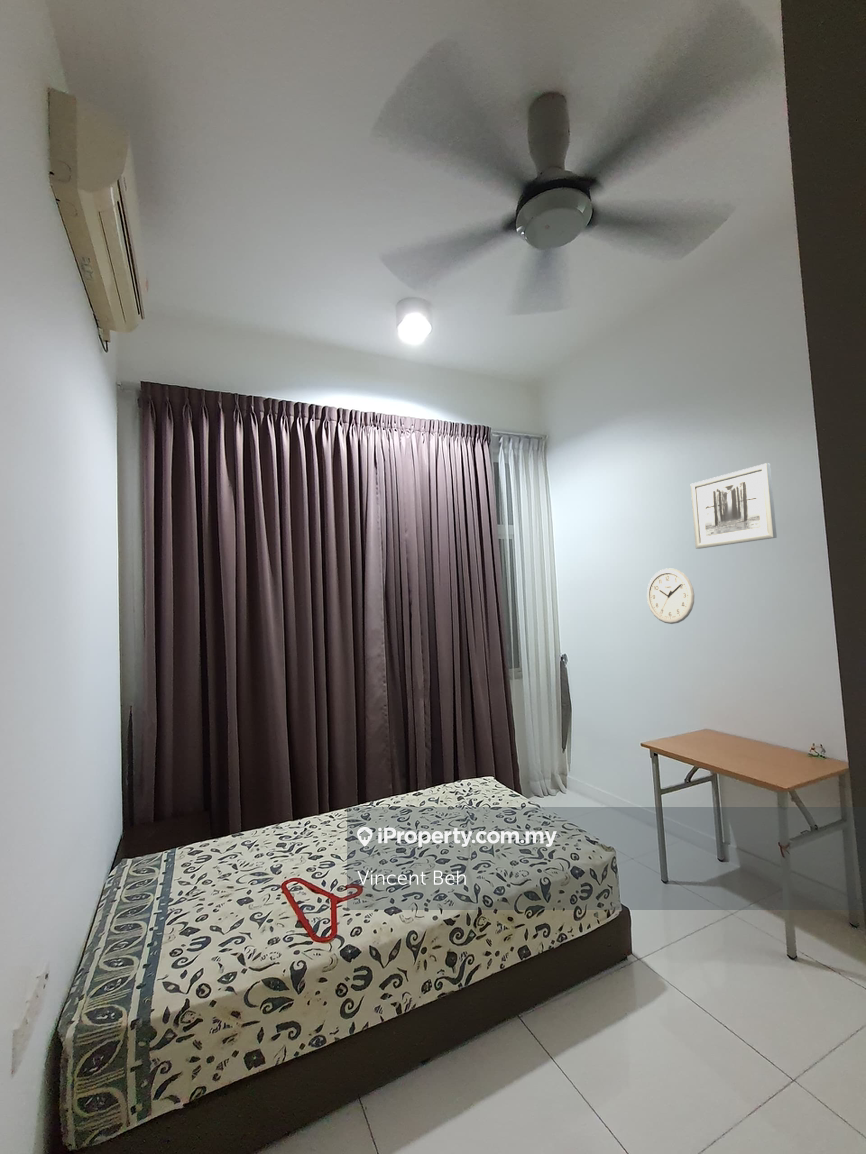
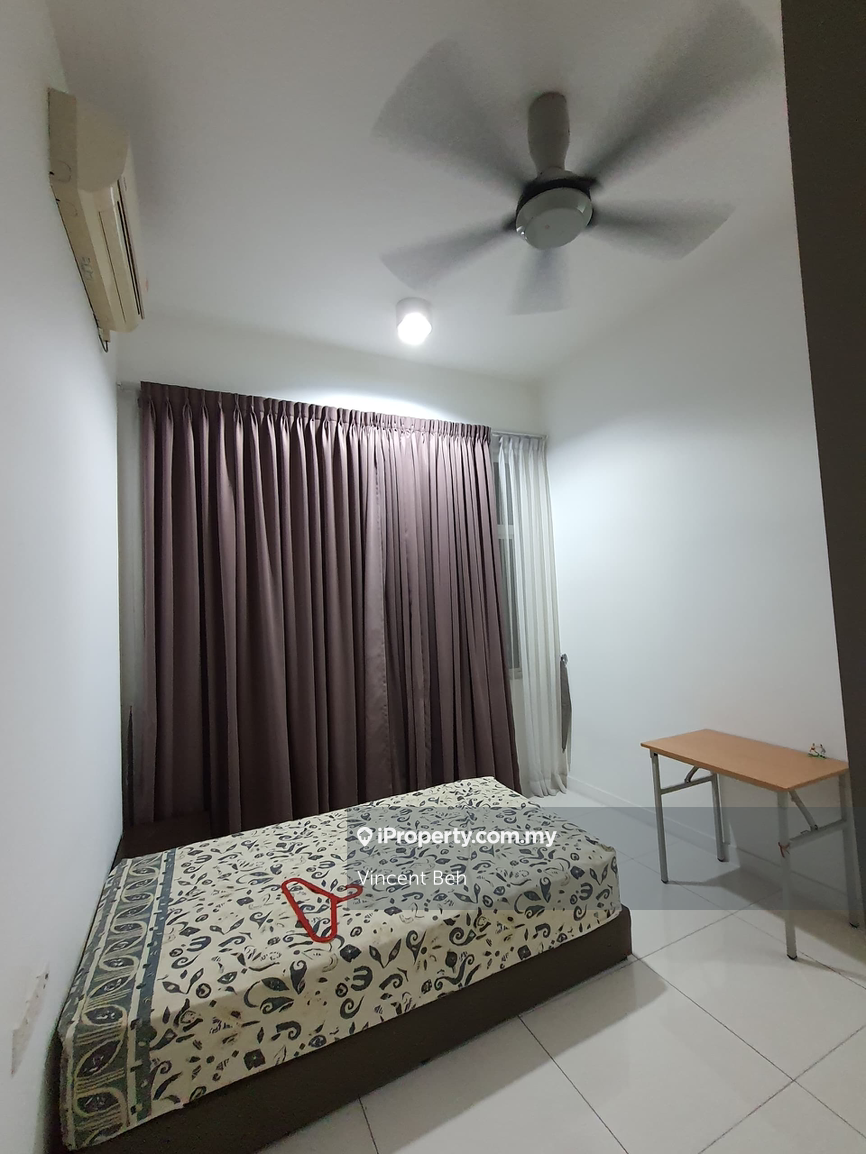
- wall art [690,462,778,550]
- wall clock [646,567,695,625]
